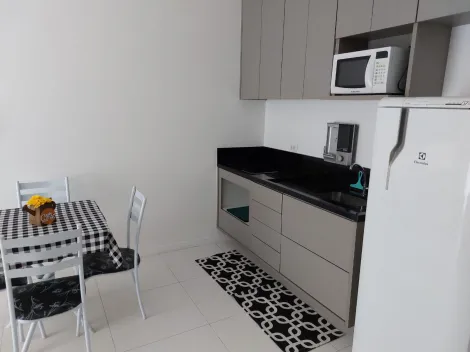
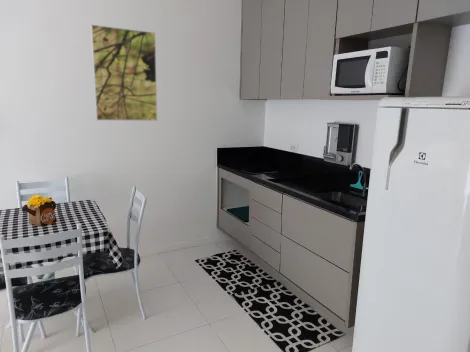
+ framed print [90,24,158,122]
